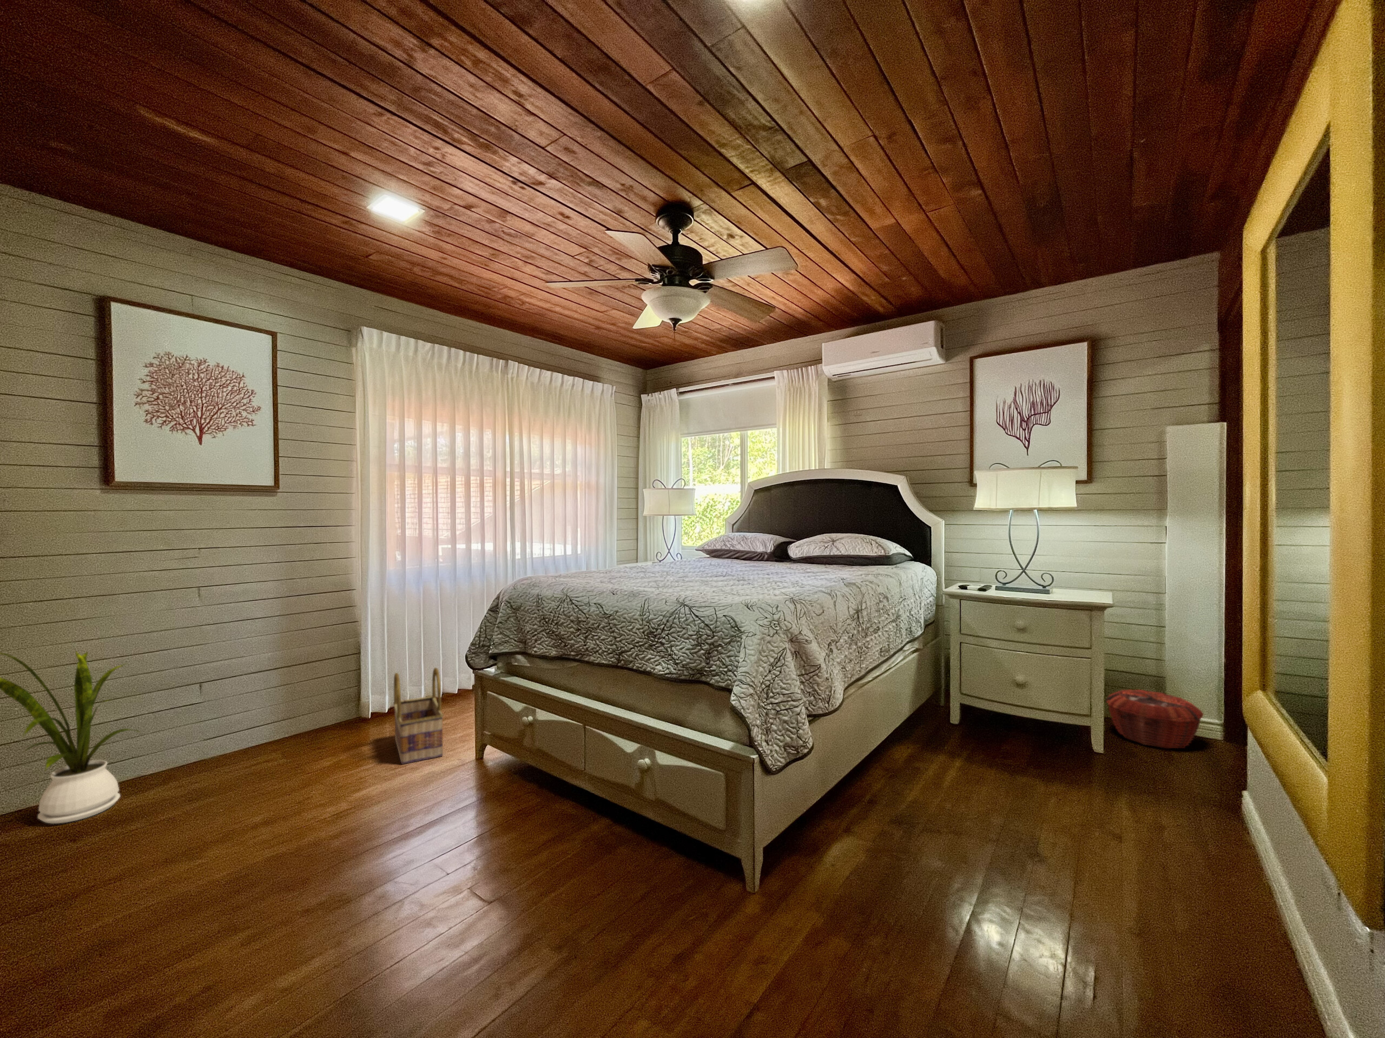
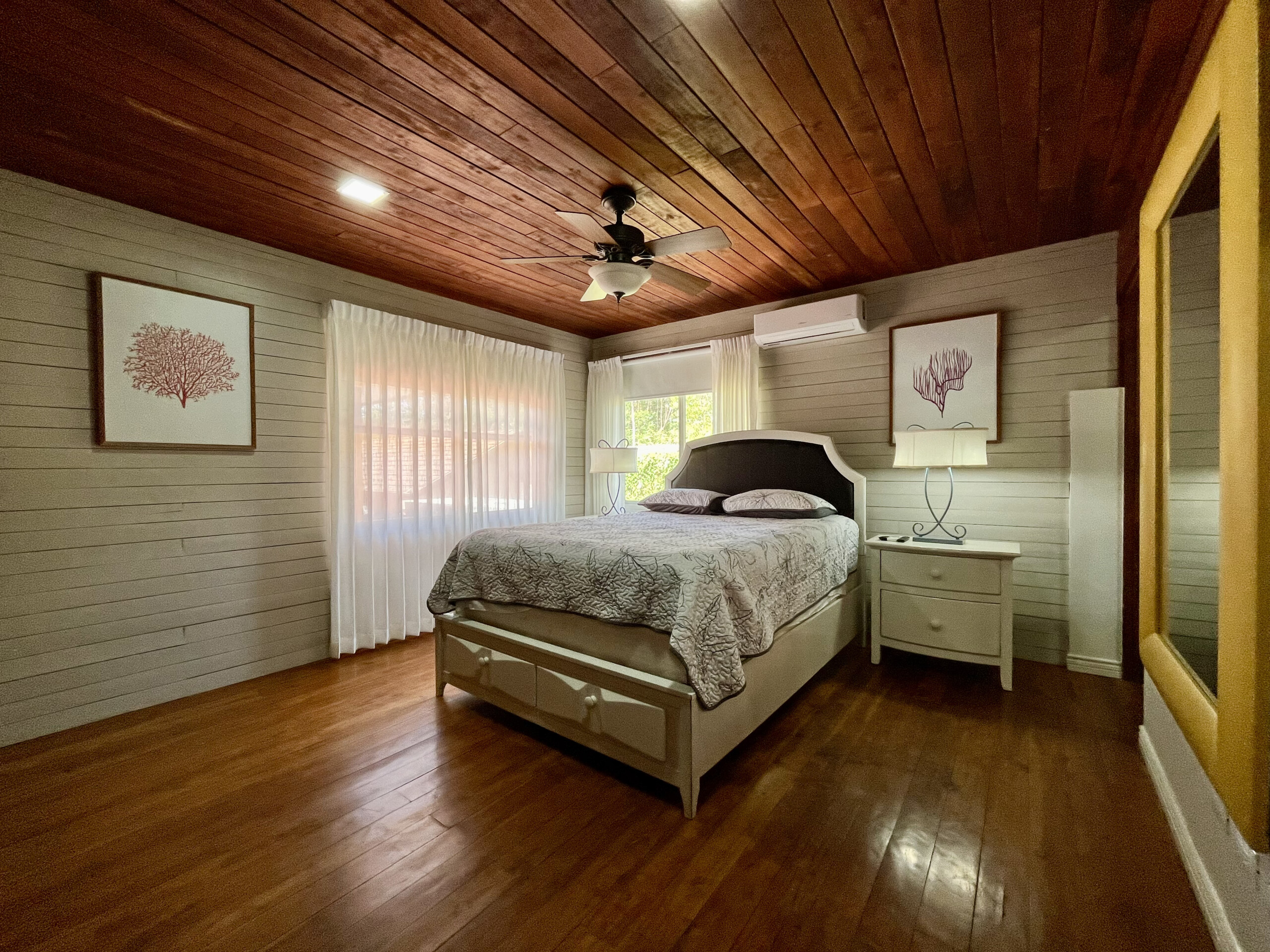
- basket [393,667,444,765]
- house plant [0,650,142,824]
- woven basket [1105,689,1204,749]
